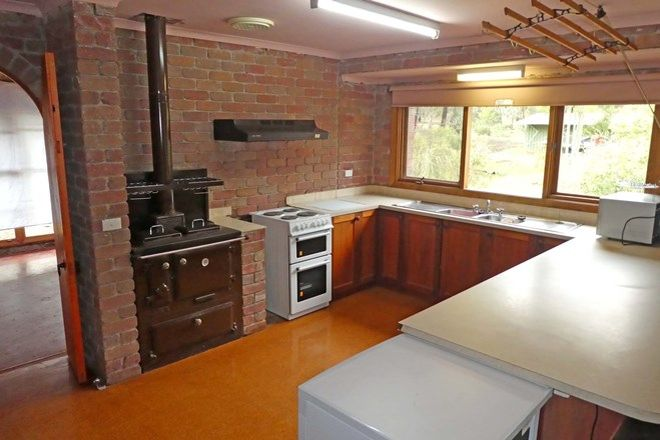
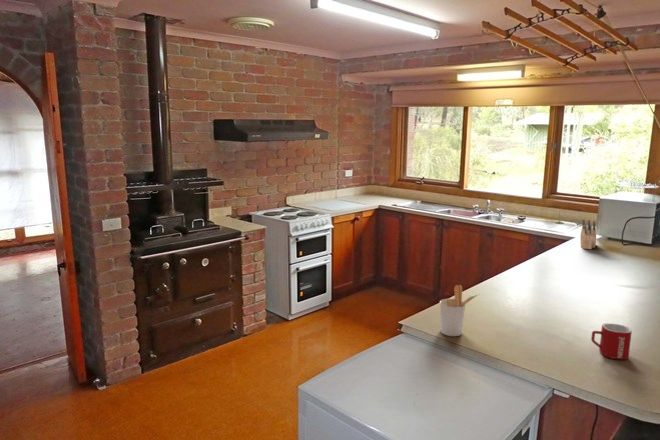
+ utensil holder [439,284,481,337]
+ mug [590,322,633,361]
+ knife block [579,219,597,250]
